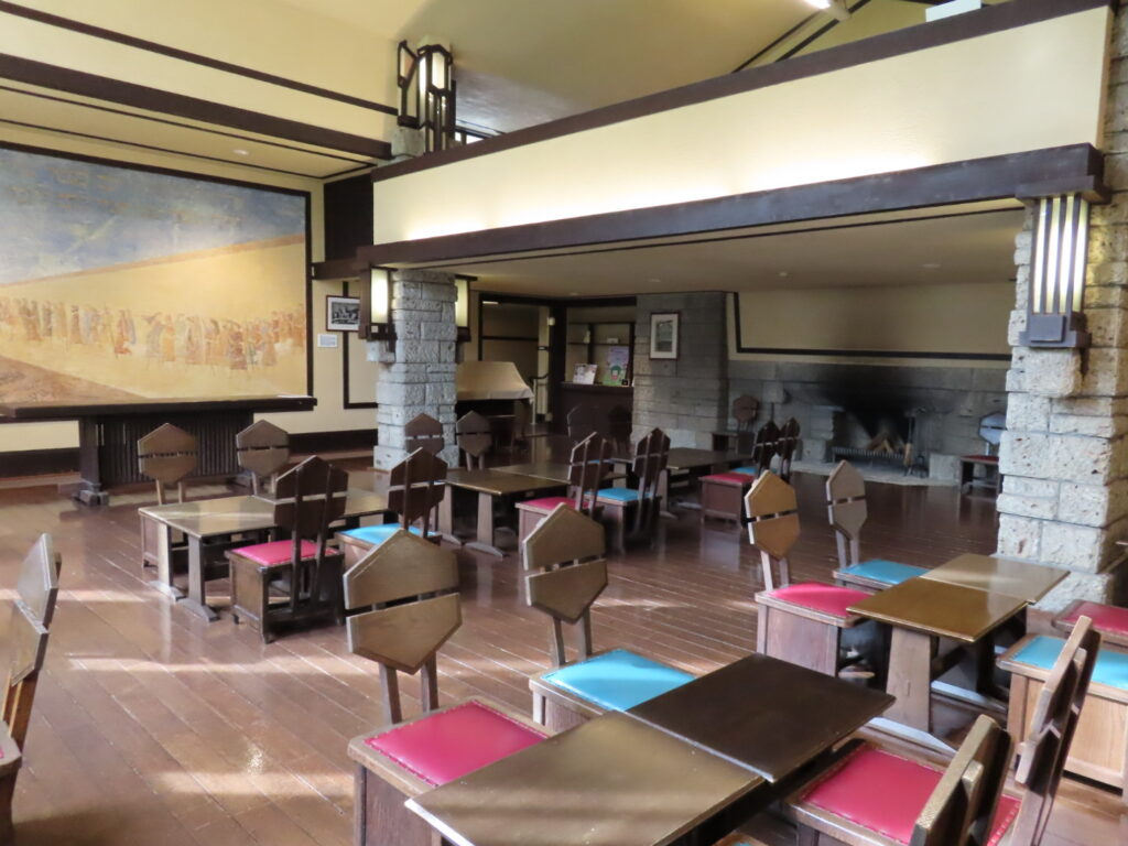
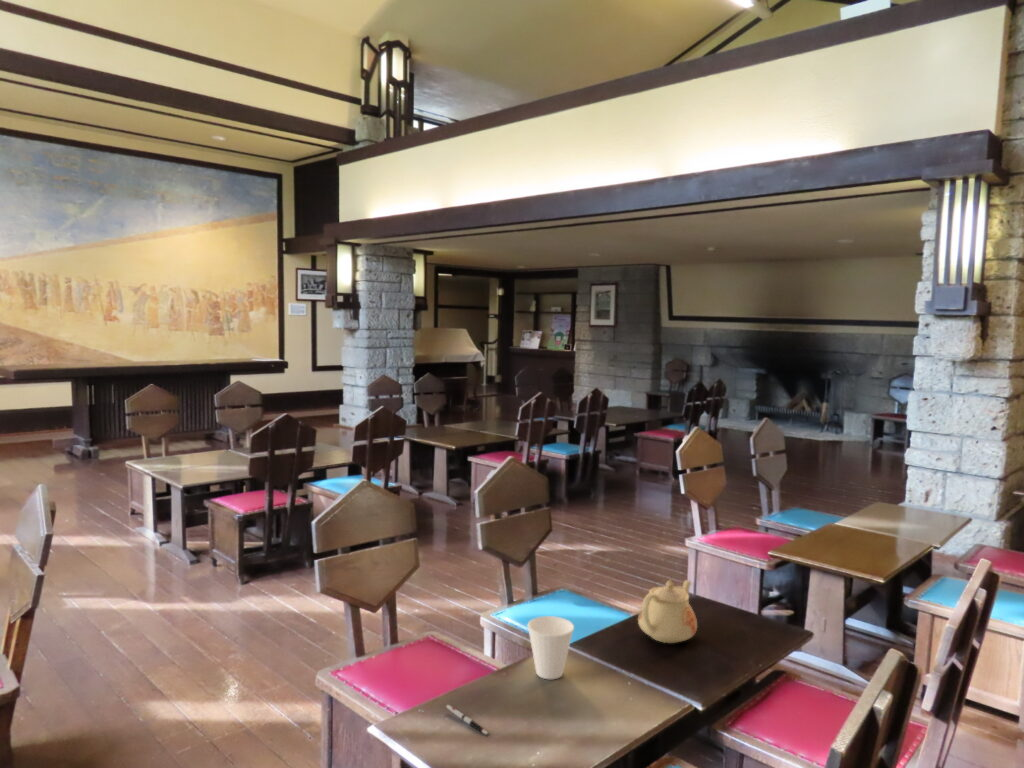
+ cup [526,615,575,680]
+ teapot [637,579,698,644]
+ pen [445,704,490,736]
